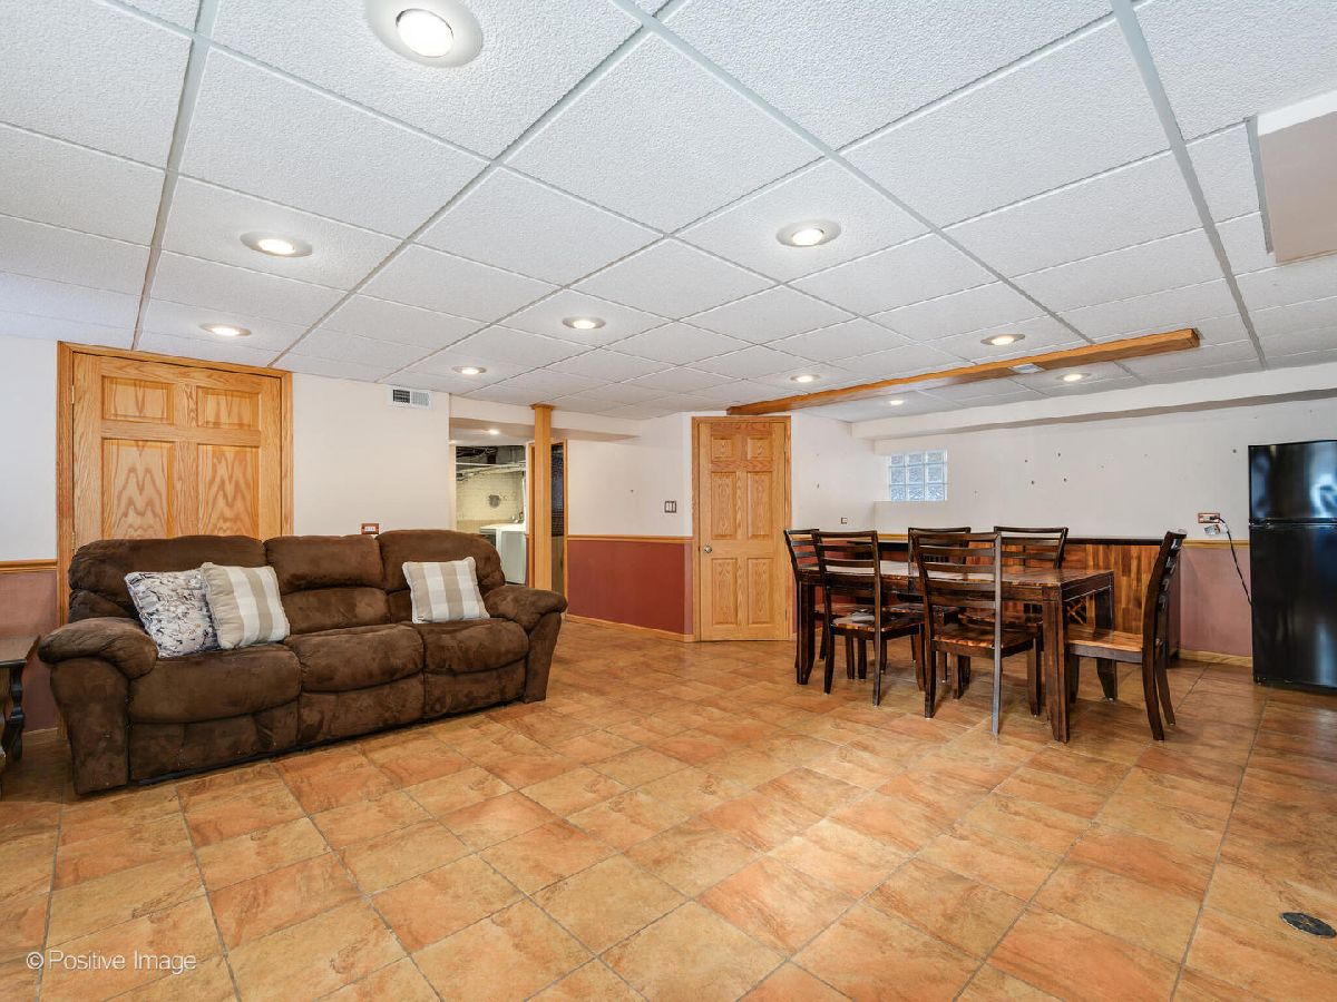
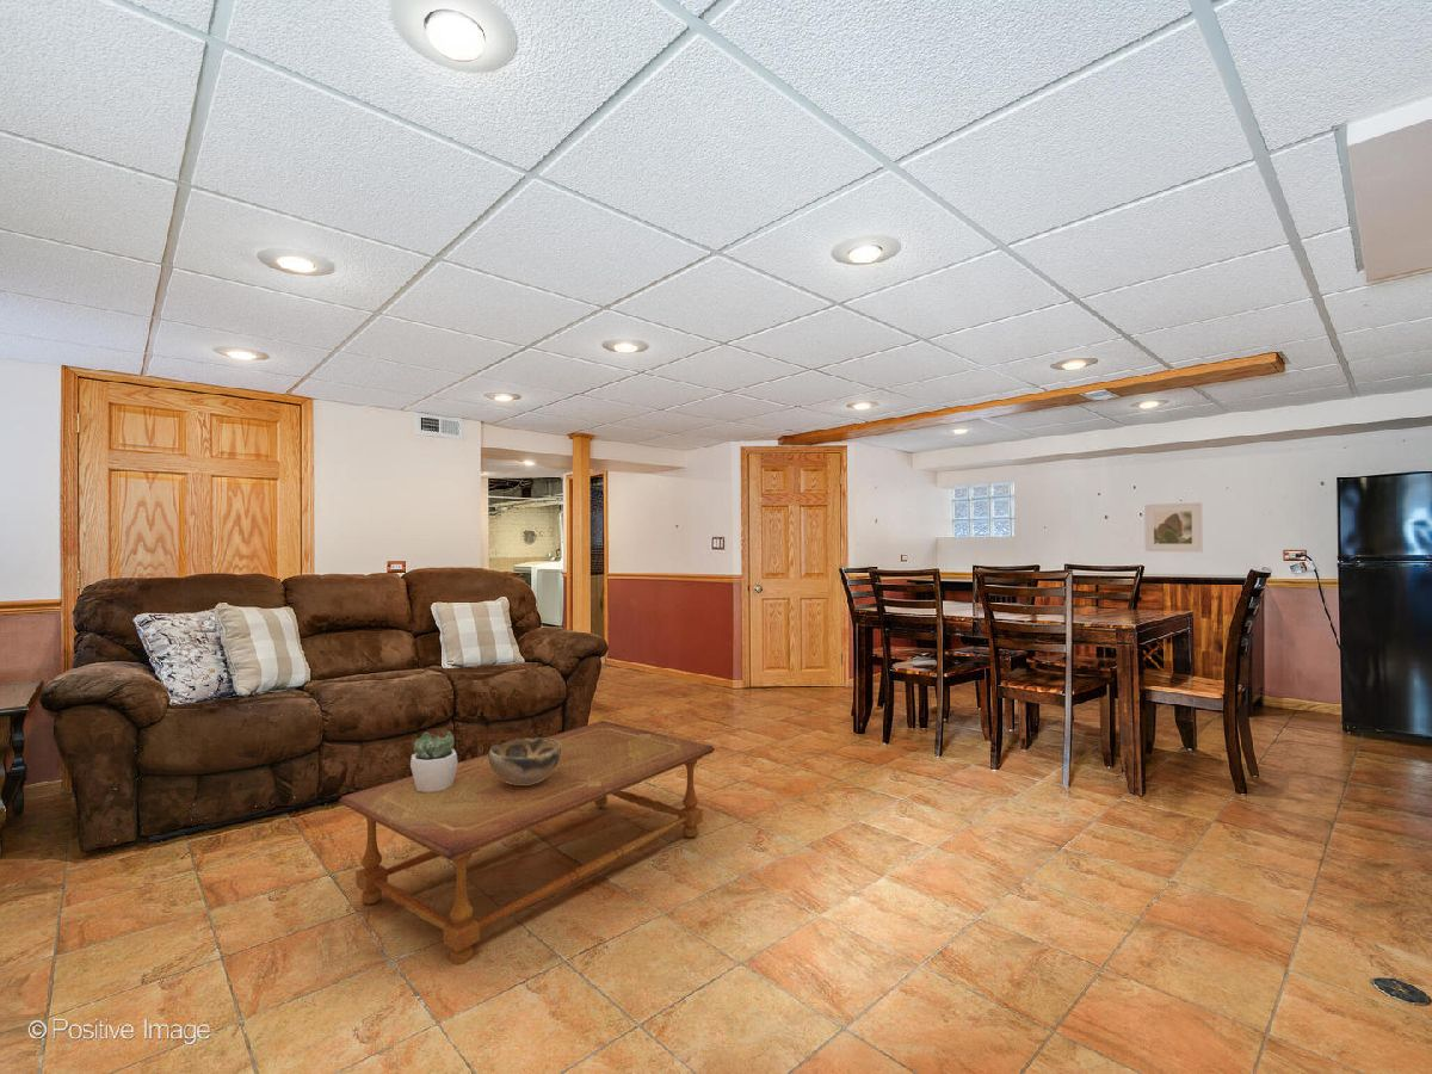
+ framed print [1143,501,1203,554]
+ succulent plant [409,730,458,792]
+ decorative bowl [488,736,561,785]
+ coffee table [338,720,716,965]
